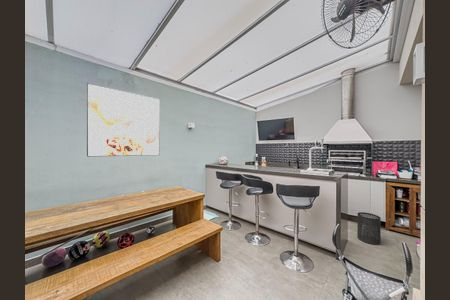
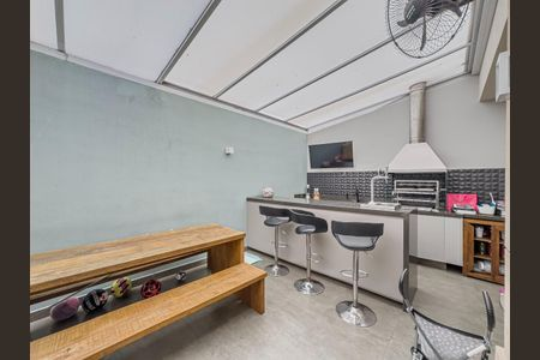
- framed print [86,82,161,158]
- trash can [356,211,382,246]
